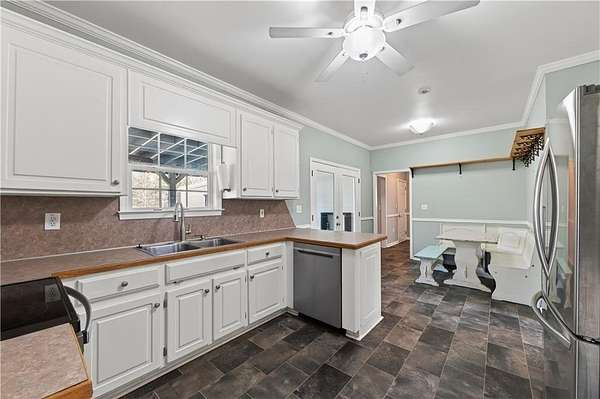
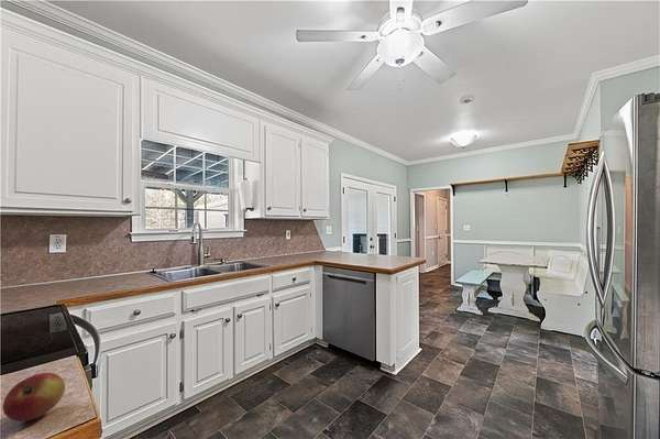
+ apple [2,372,66,422]
